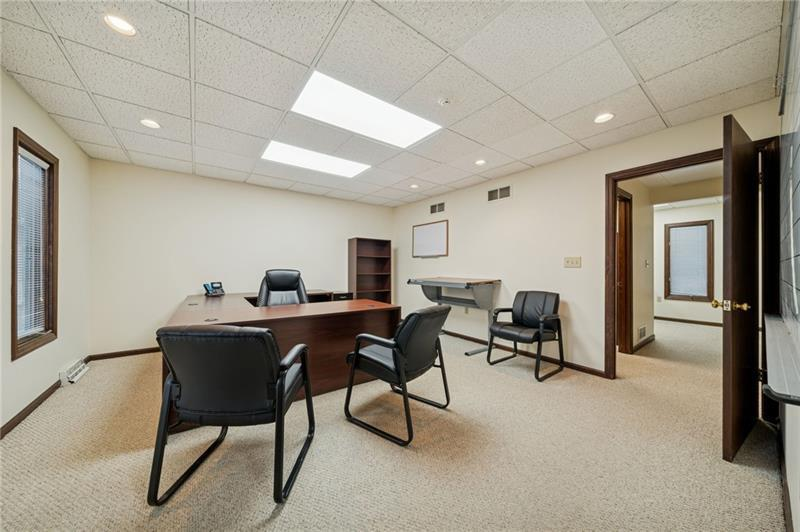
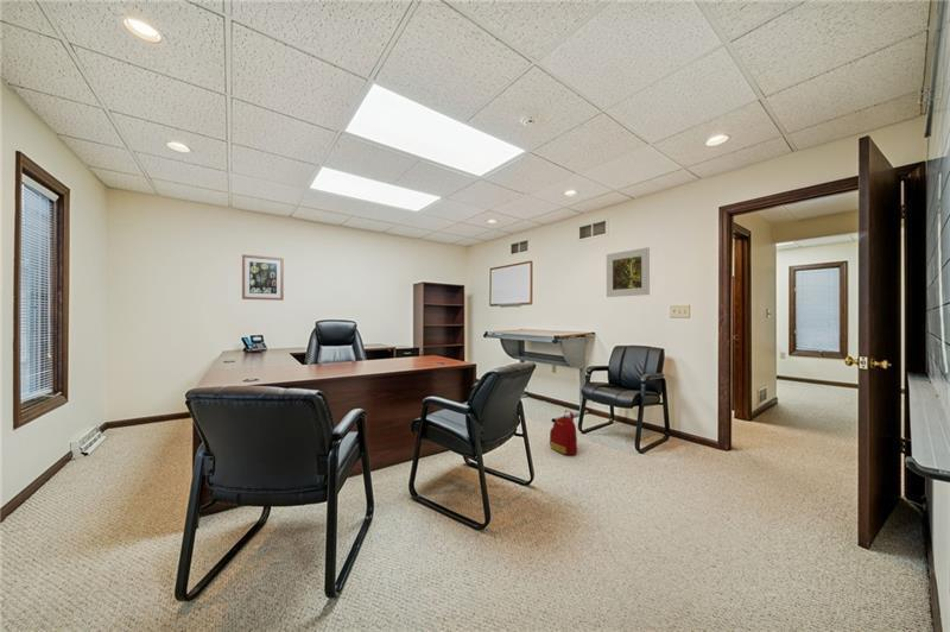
+ wall art [241,253,285,302]
+ backpack [549,409,578,456]
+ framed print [606,246,651,298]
